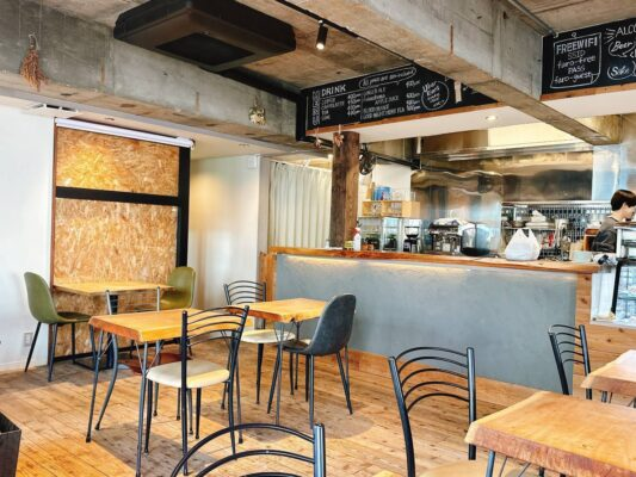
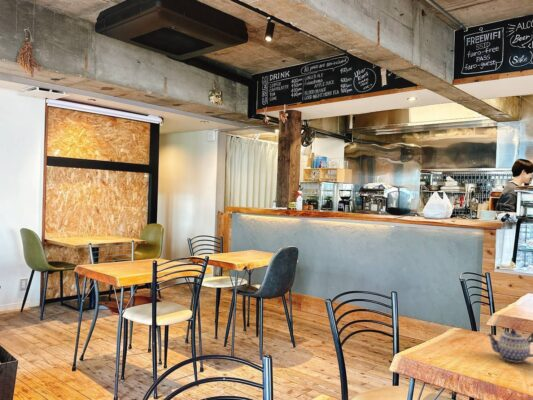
+ teapot [486,329,533,364]
